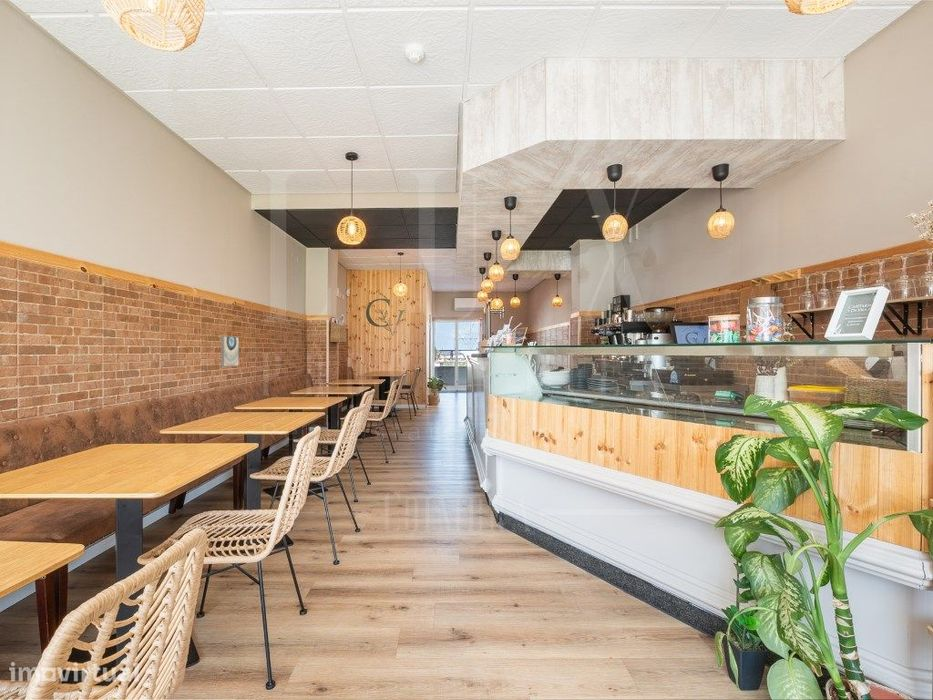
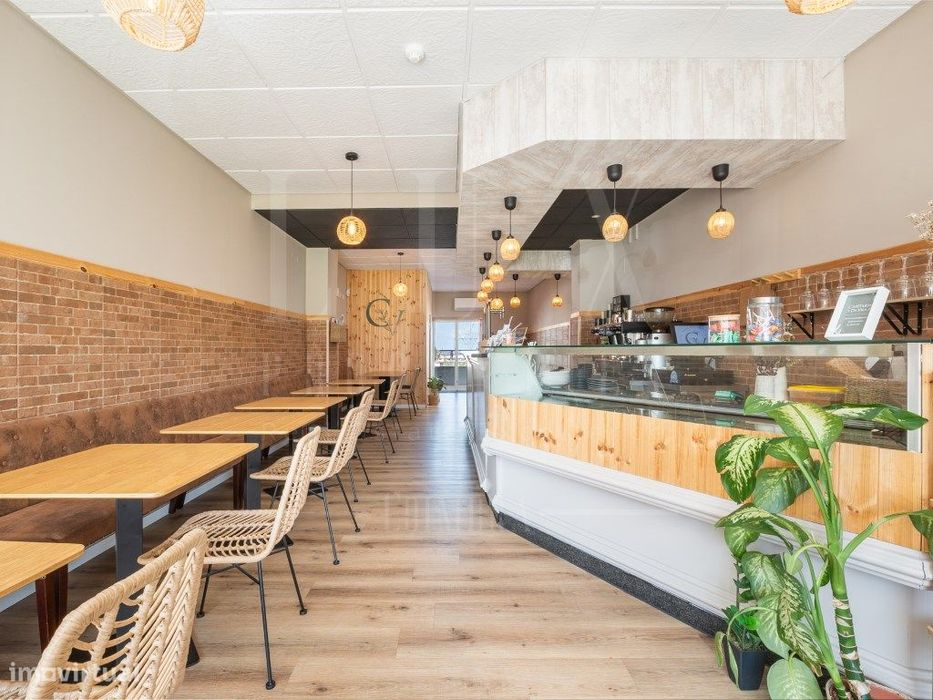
- wall art [220,334,240,368]
